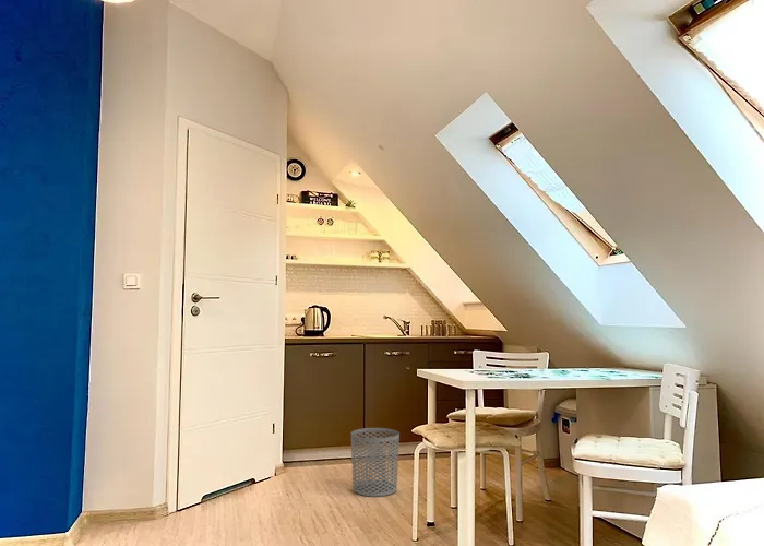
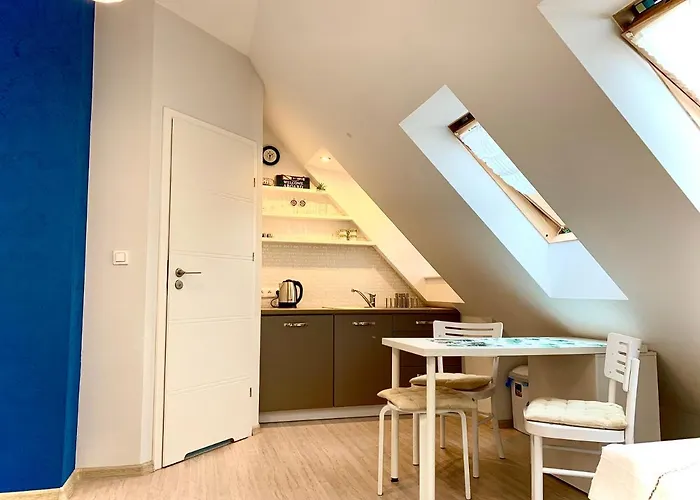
- waste bin [350,427,401,498]
